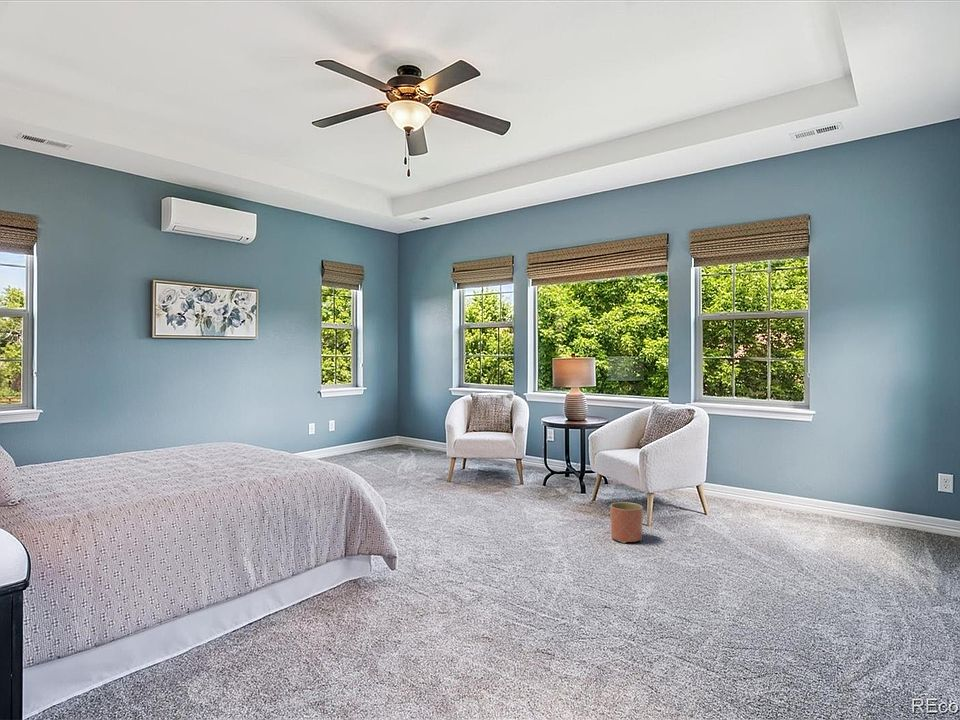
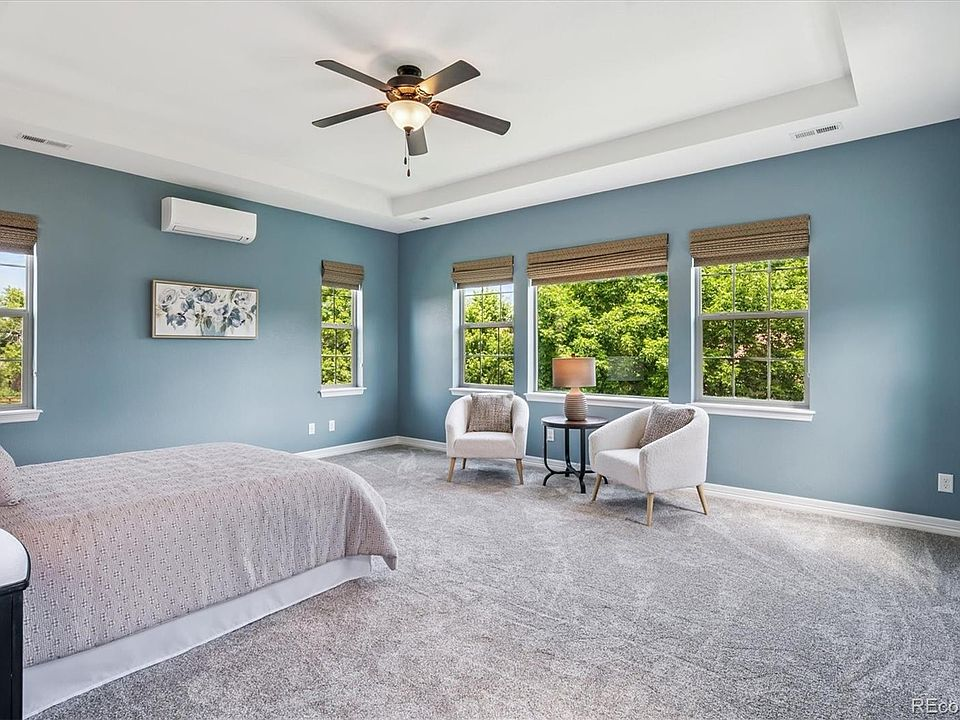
- planter [609,501,644,544]
